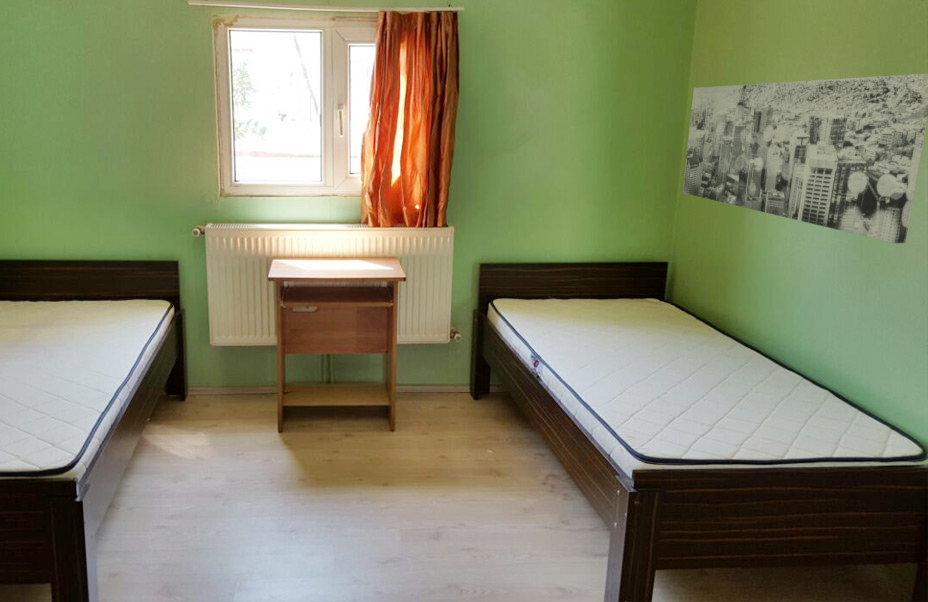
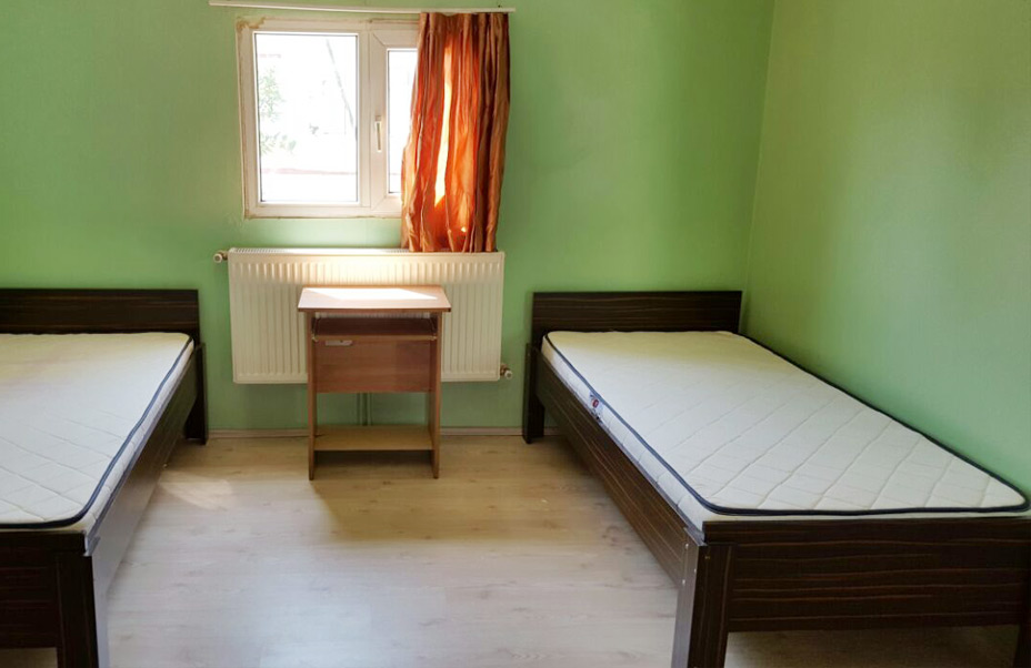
- wall art [682,73,928,245]
